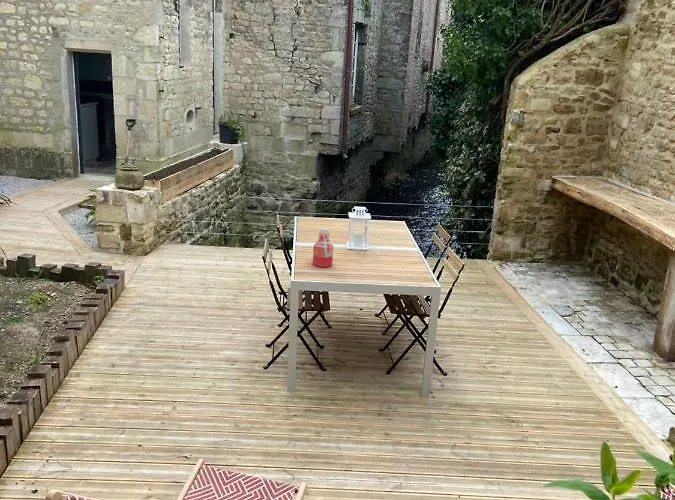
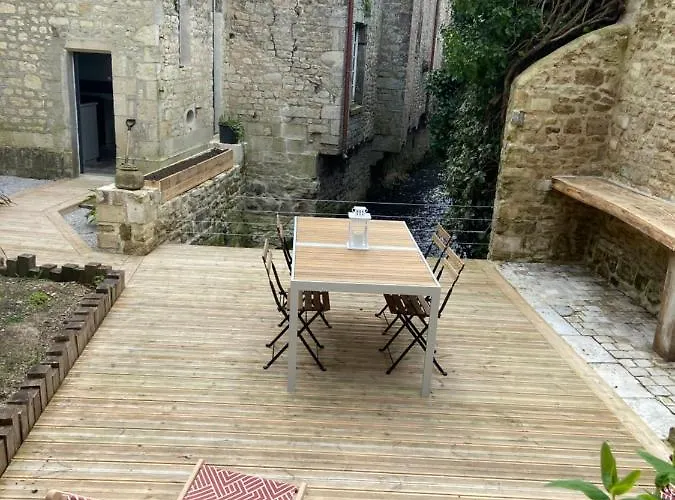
- bottle [312,226,334,268]
